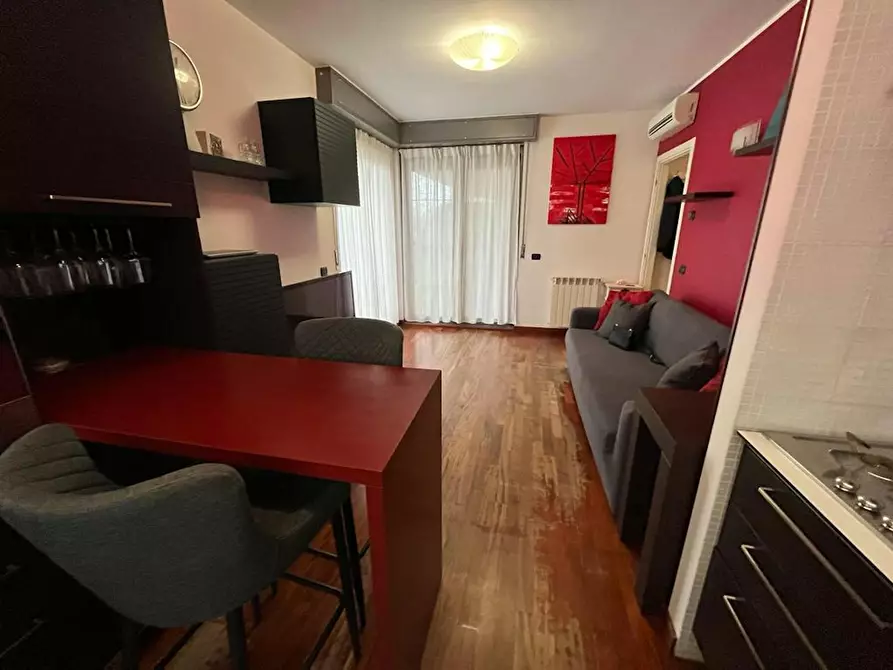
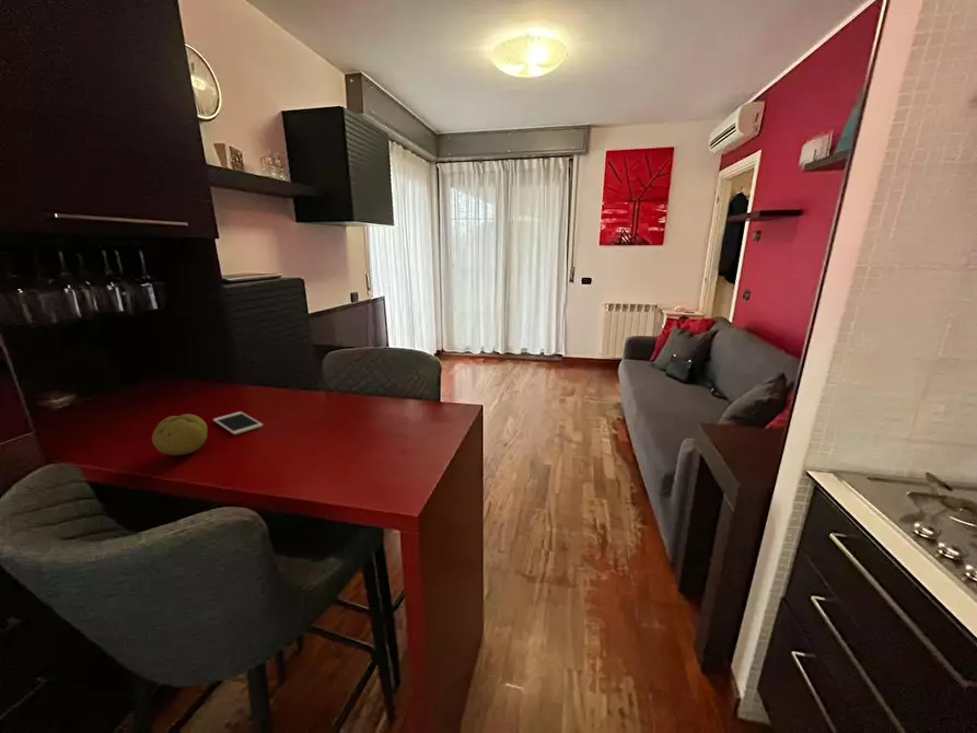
+ fruit [151,414,208,456]
+ cell phone [212,410,264,435]
